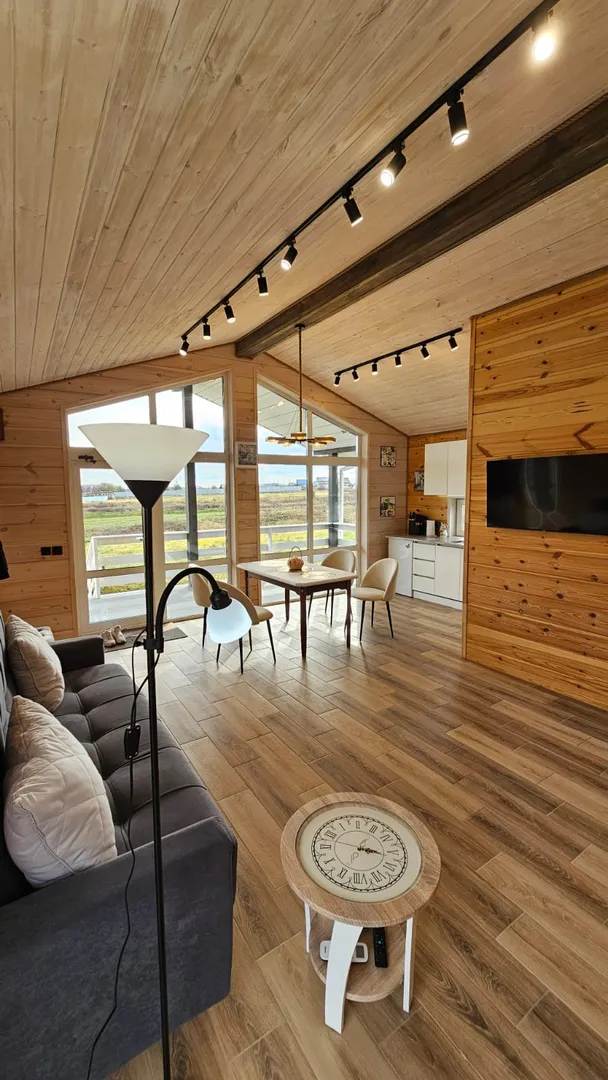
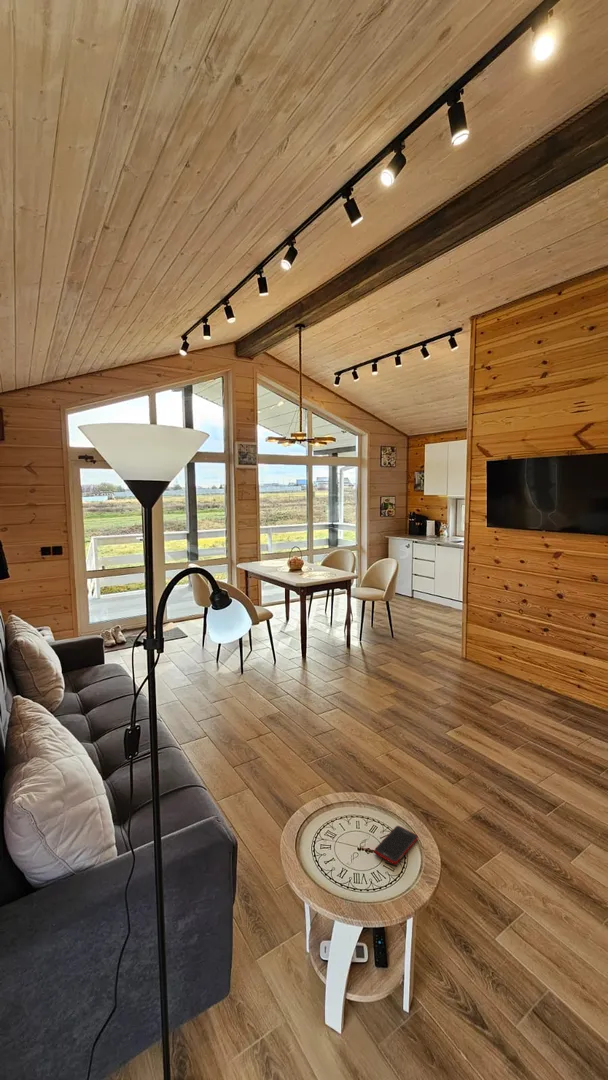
+ cell phone [373,825,419,865]
